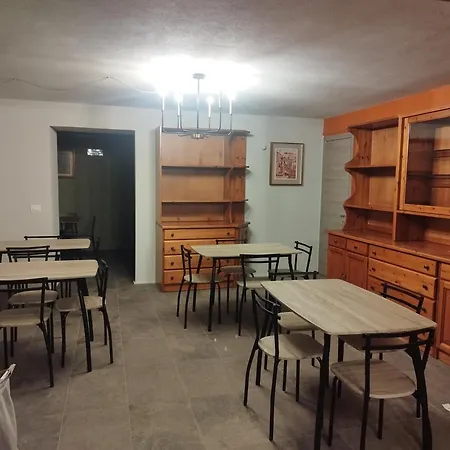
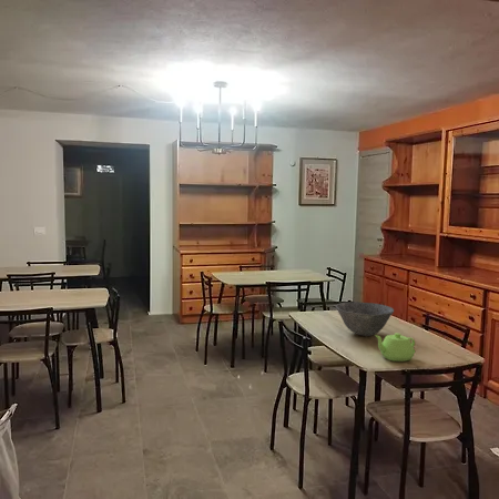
+ teapot [374,332,416,363]
+ bowl [335,301,395,337]
